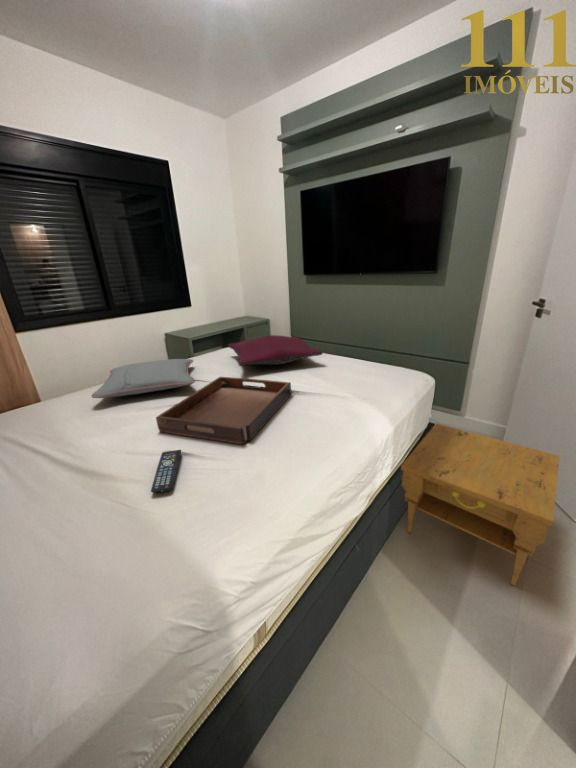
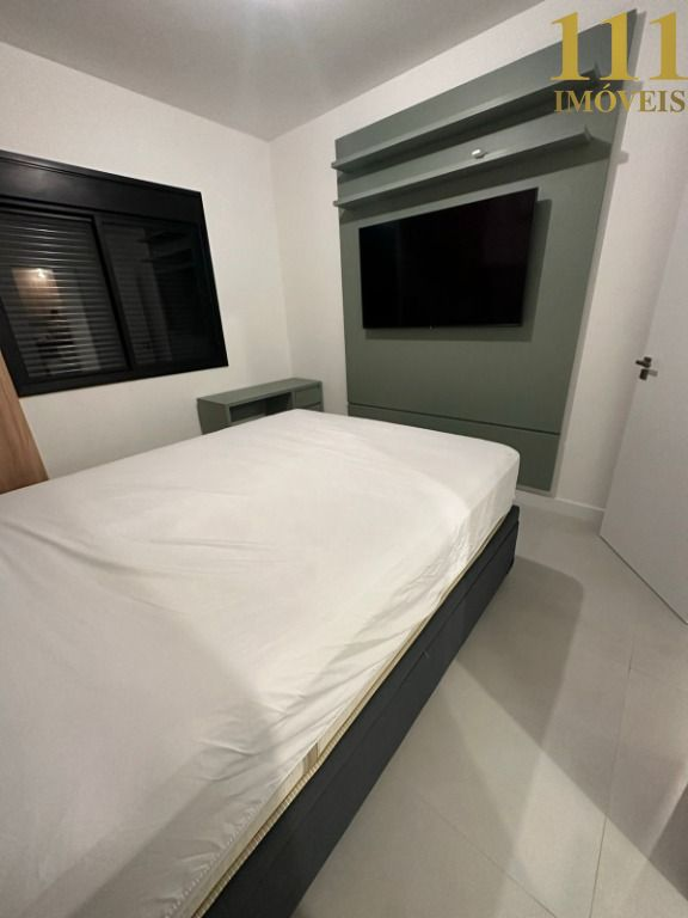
- remote control [150,449,182,494]
- serving tray [155,376,292,446]
- pillow [227,334,324,367]
- nightstand [400,422,561,587]
- pillow [90,358,196,399]
